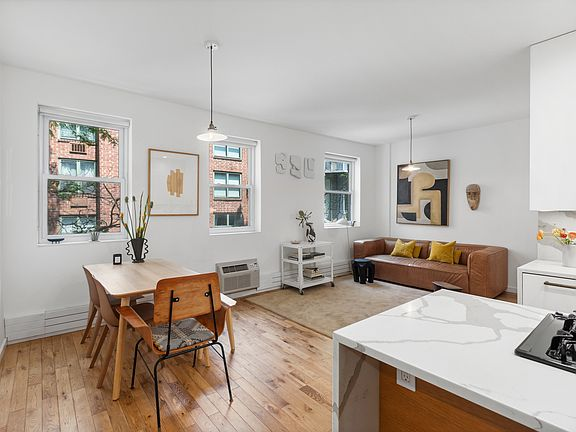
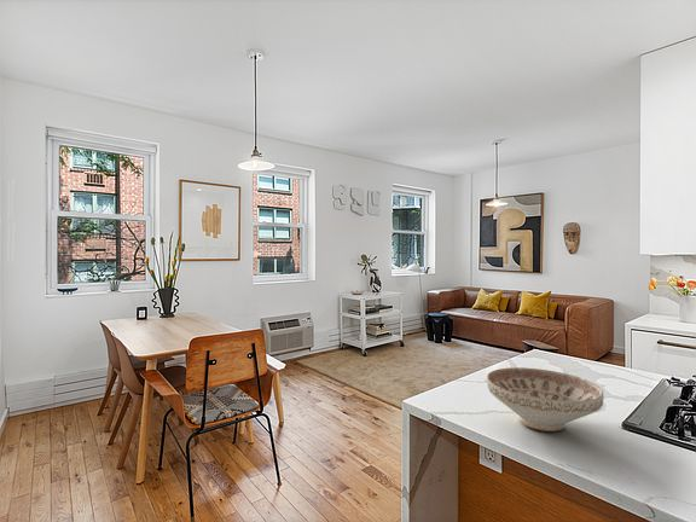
+ decorative bowl [486,366,605,433]
